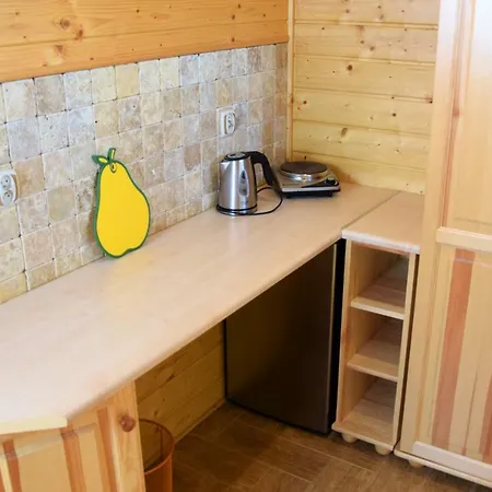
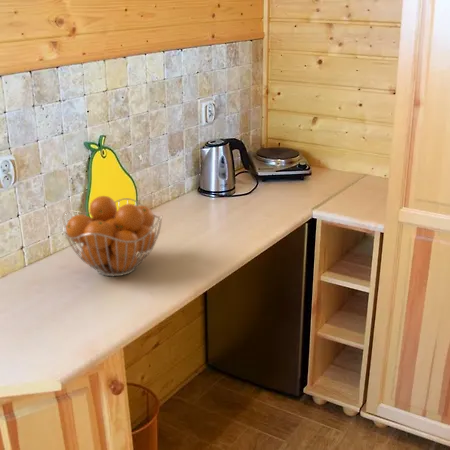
+ fruit basket [61,195,163,277]
